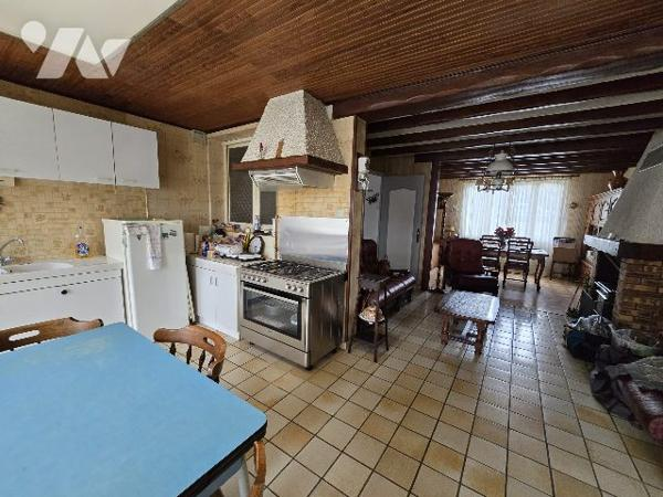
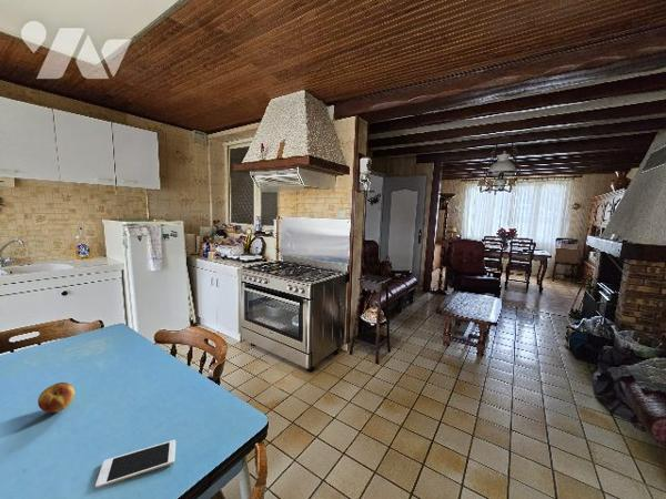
+ cell phone [94,439,176,490]
+ fruit [37,381,75,414]
